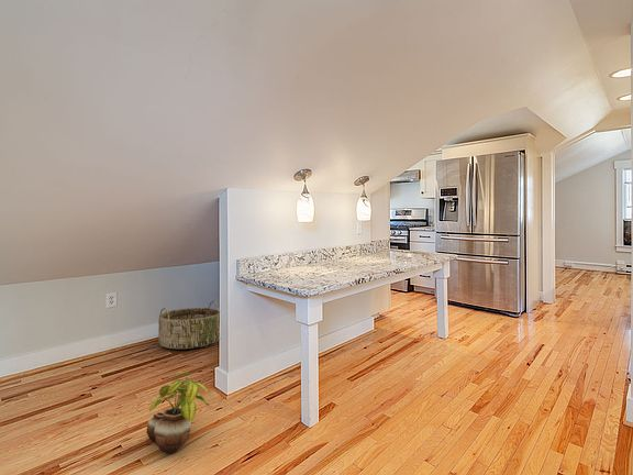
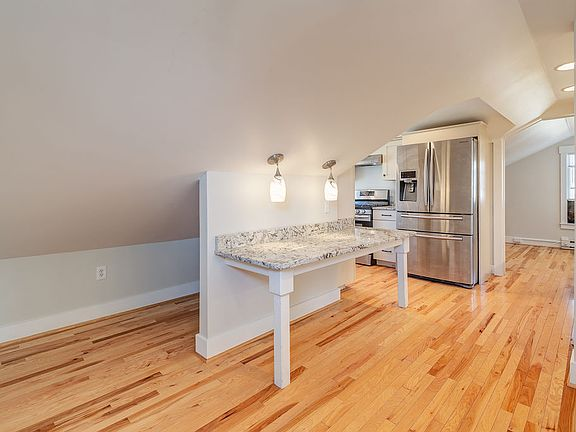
- potted plant [145,371,211,454]
- basket [157,300,221,350]
